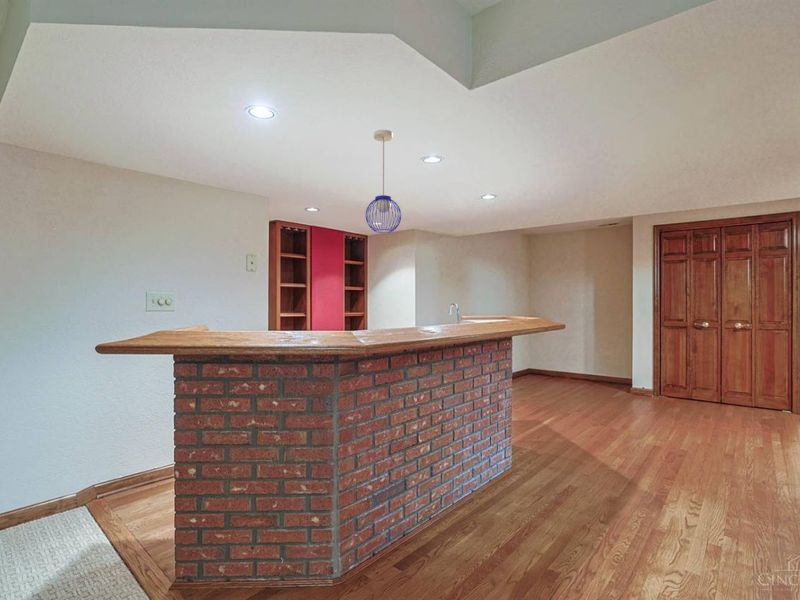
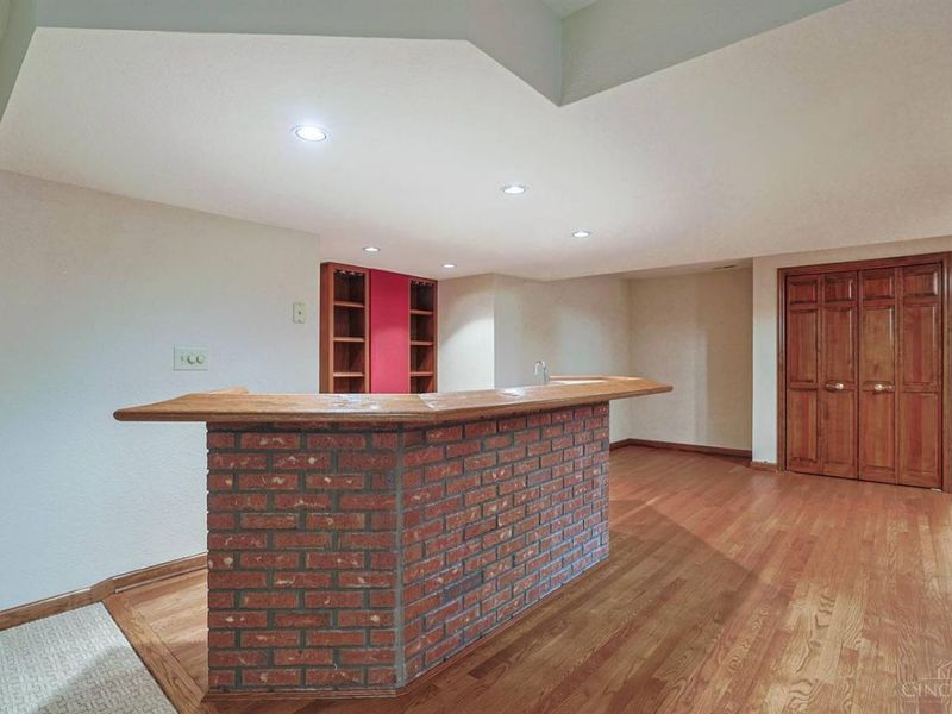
- pendant light [365,129,402,234]
